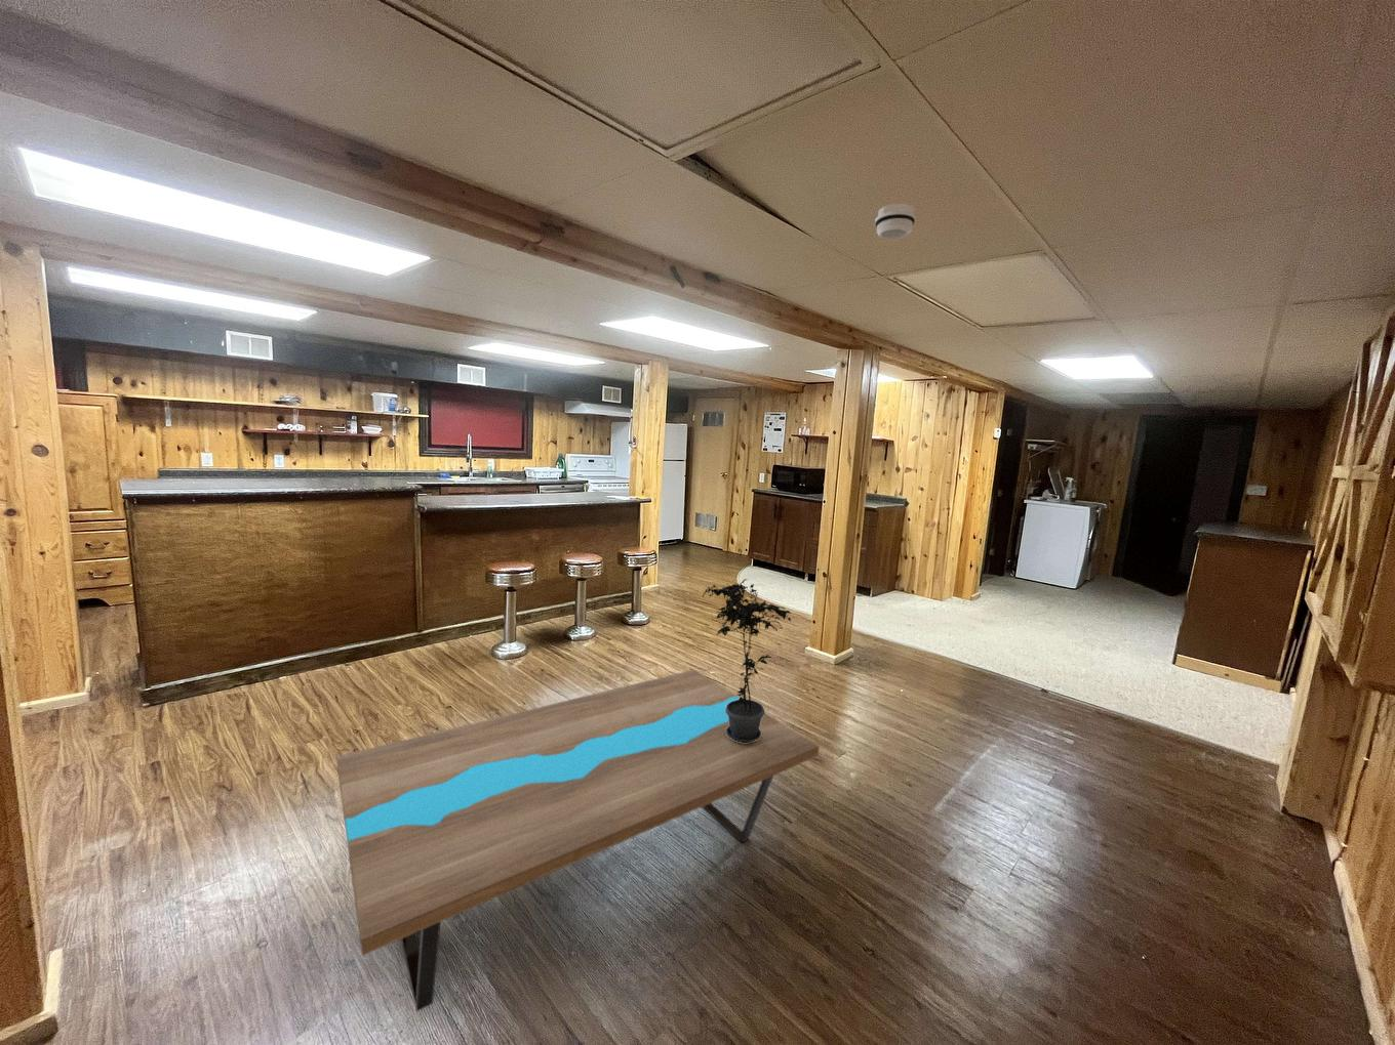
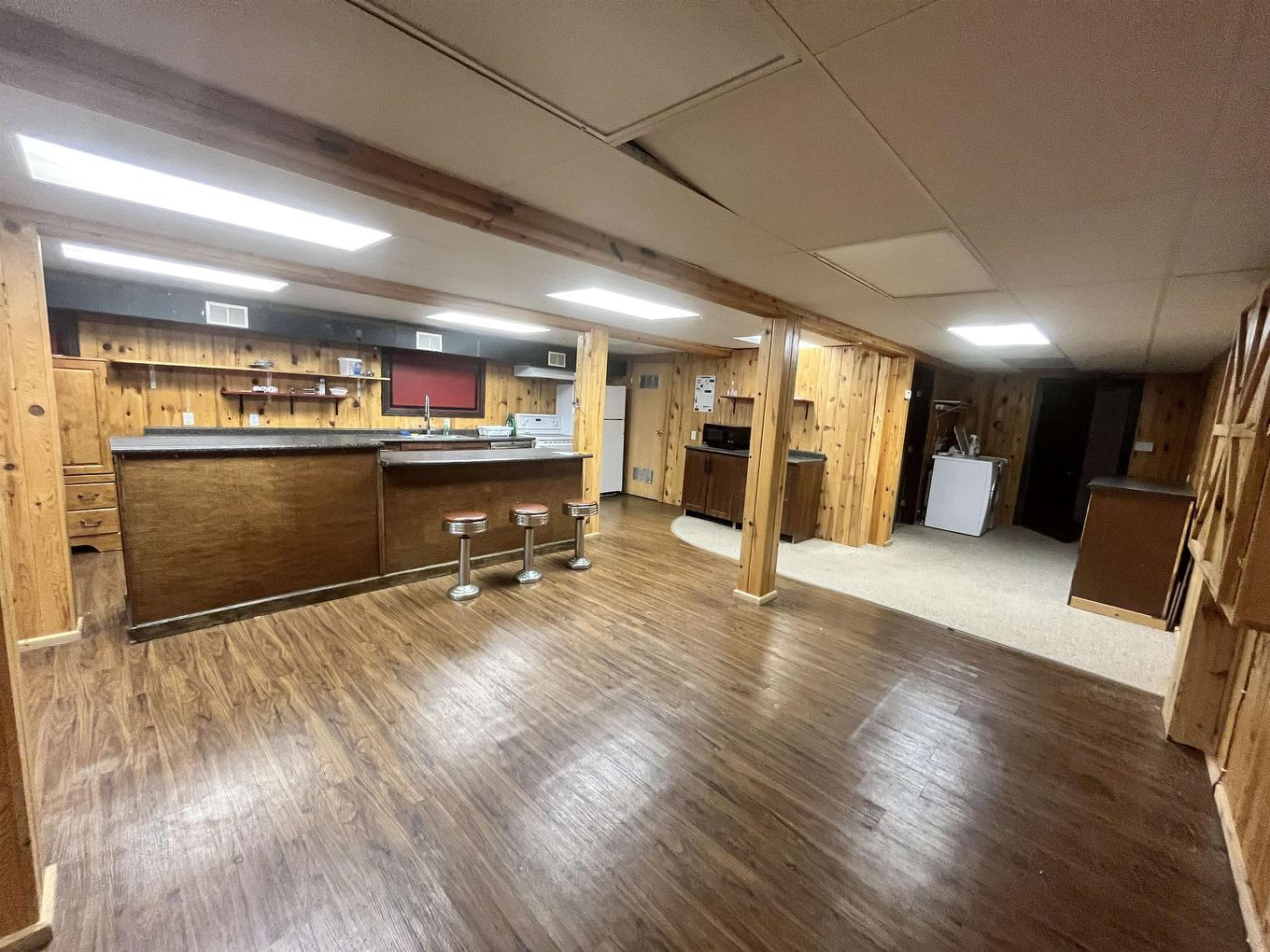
- smoke detector [874,203,917,240]
- coffee table [336,668,821,1012]
- potted plant [702,577,792,743]
